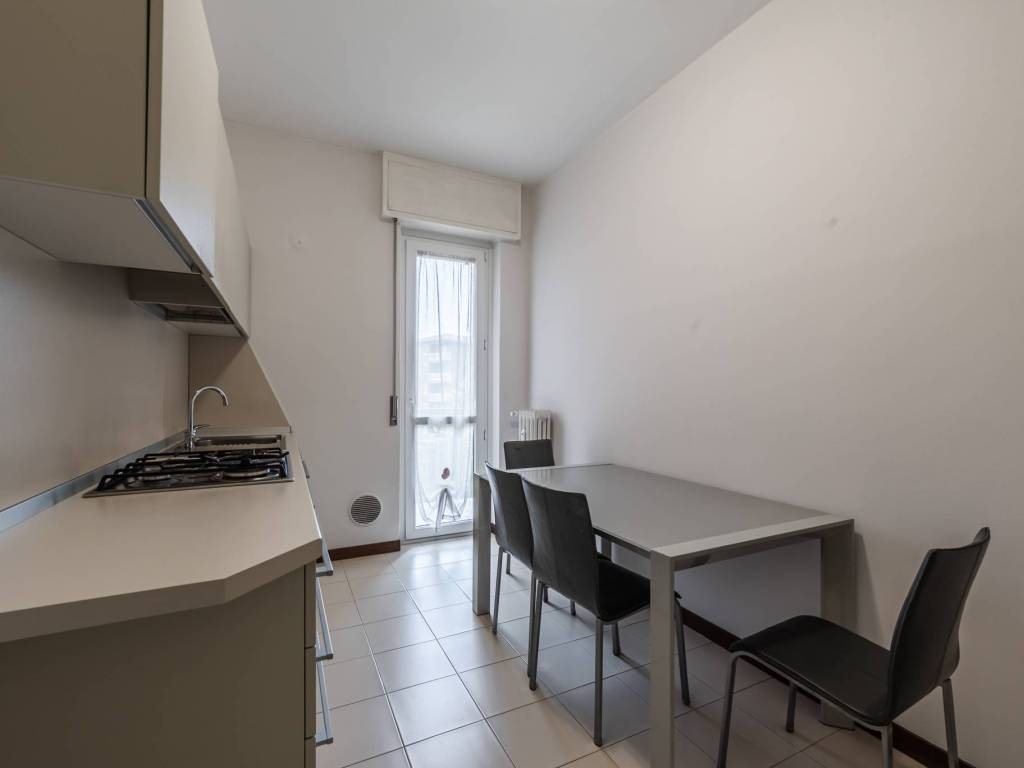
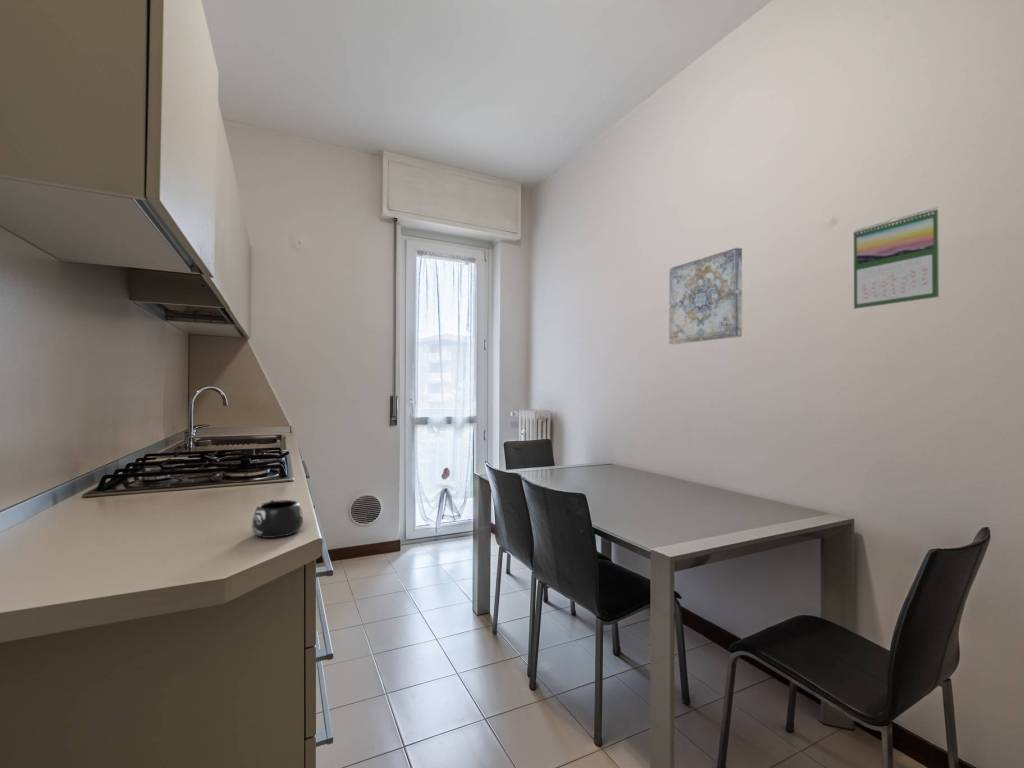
+ wall art [669,246,743,345]
+ calendar [853,206,940,310]
+ mug [251,499,304,539]
